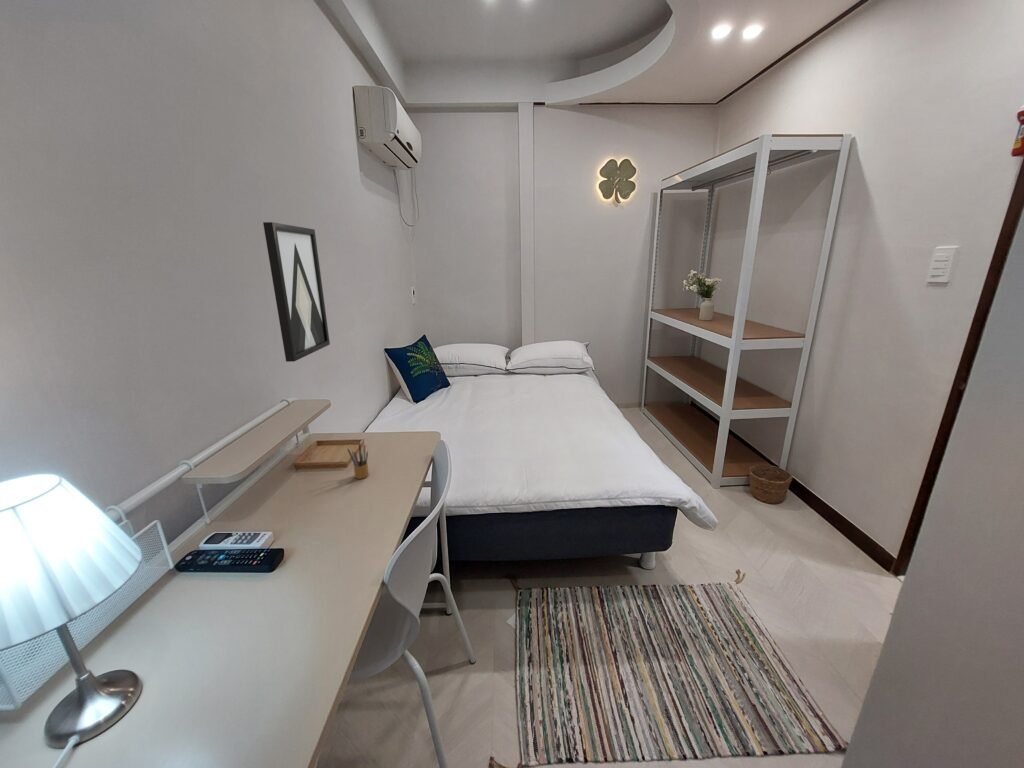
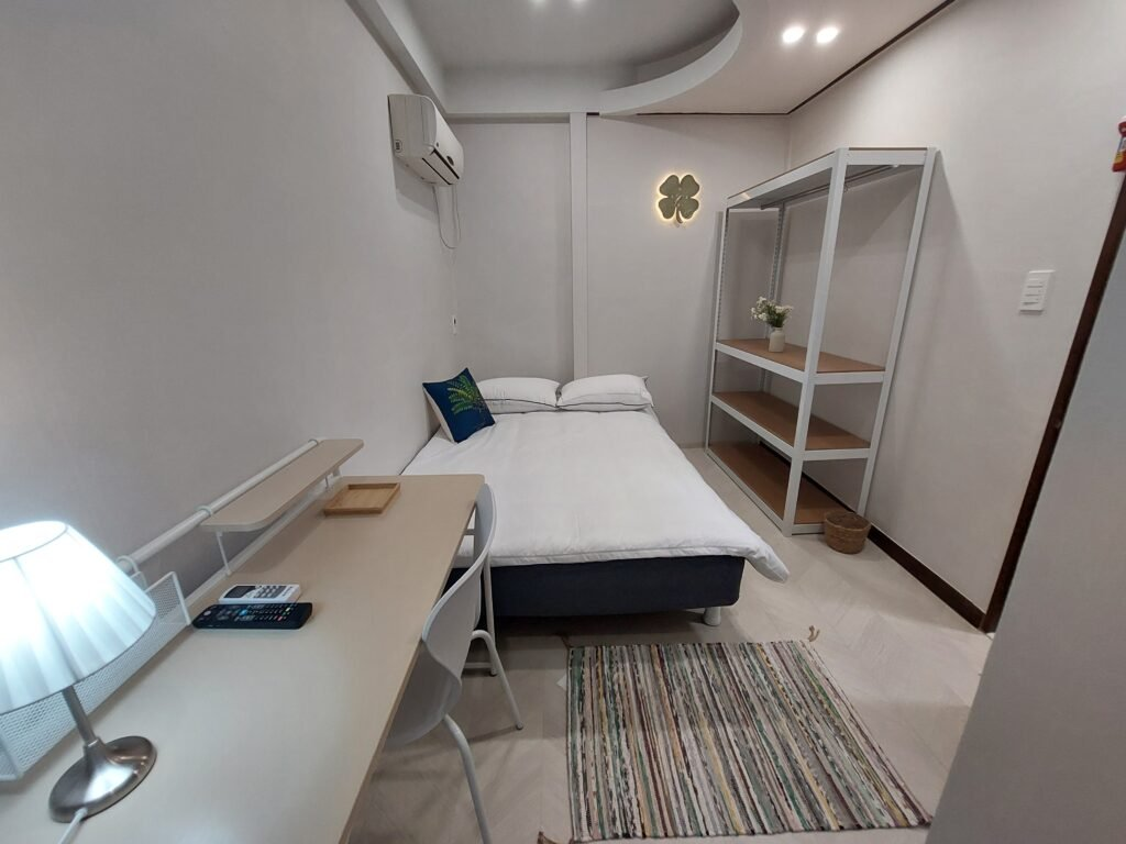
- wall art [262,221,331,363]
- pencil box [346,440,370,480]
